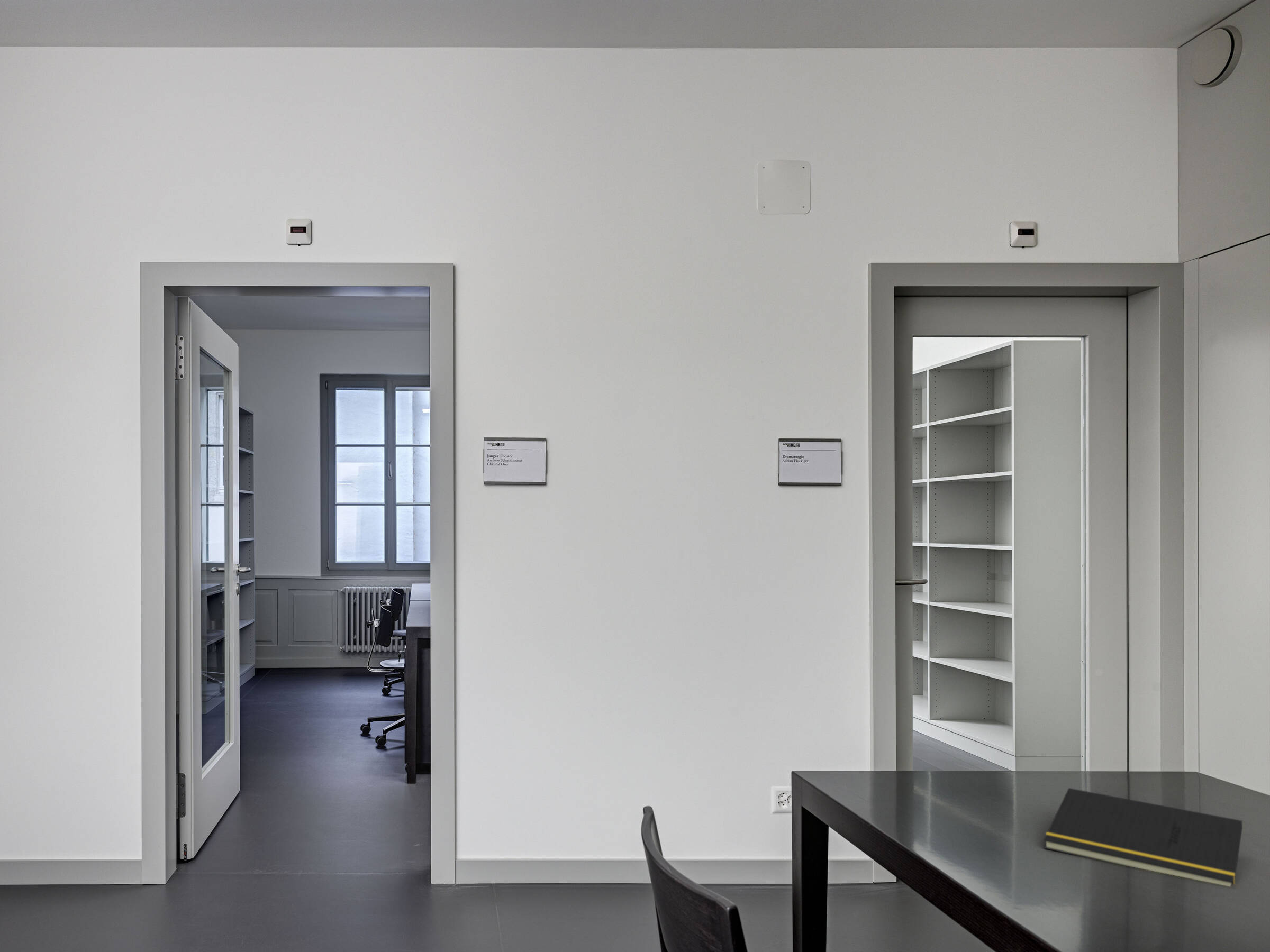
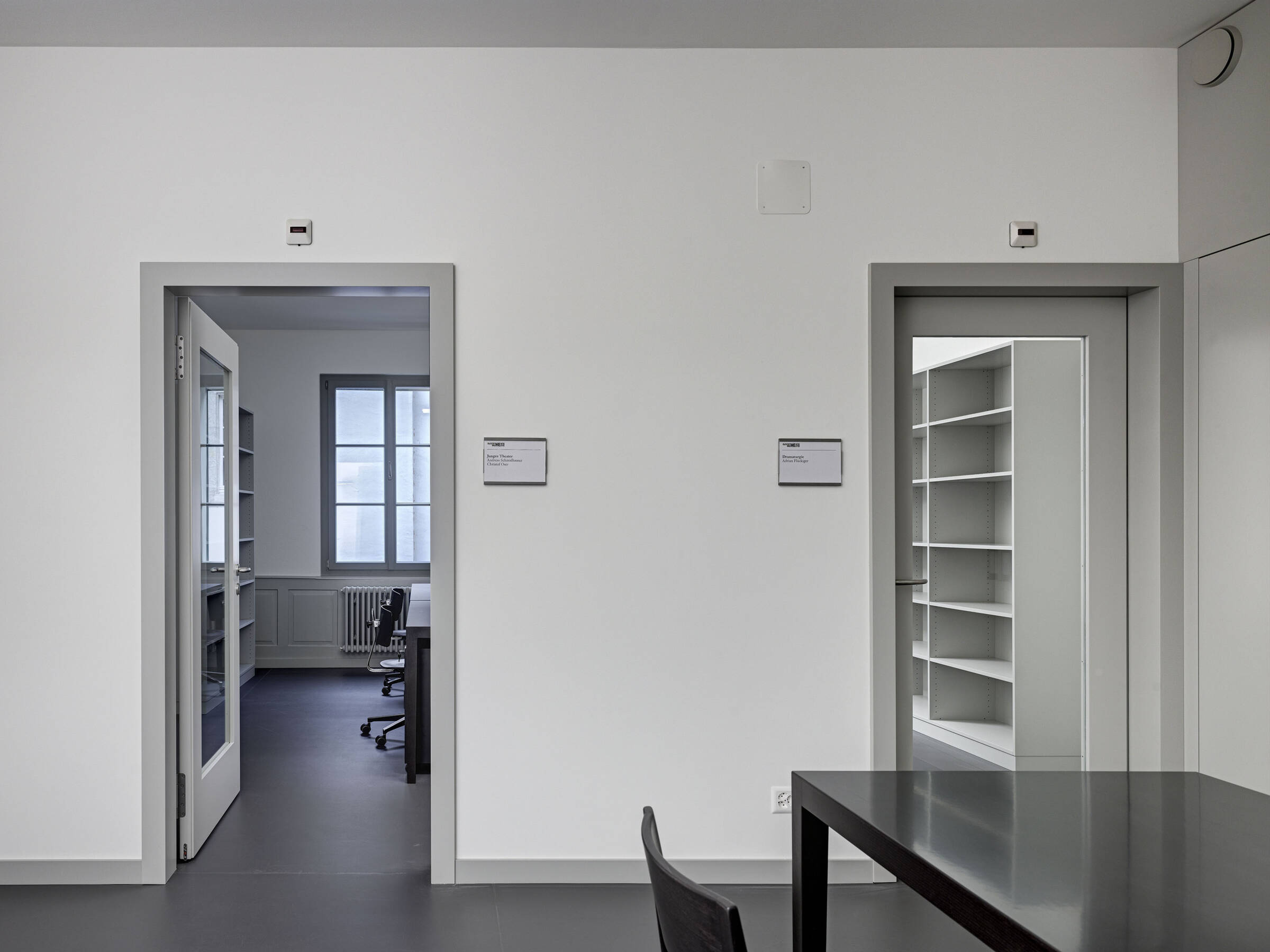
- notepad [1043,788,1243,887]
